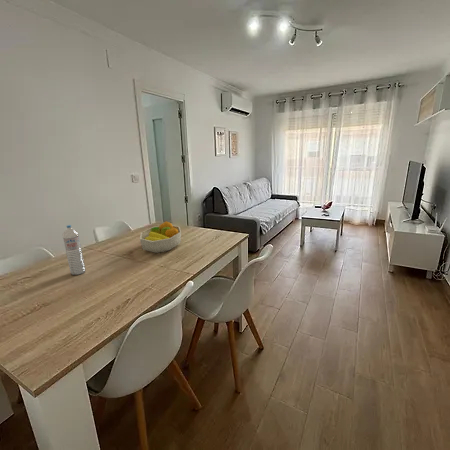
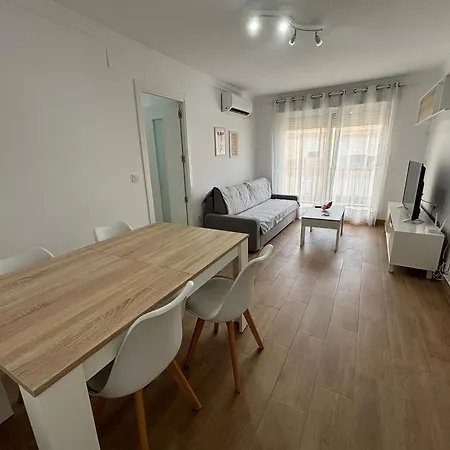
- water bottle [61,224,86,276]
- fruit bowl [139,220,182,254]
